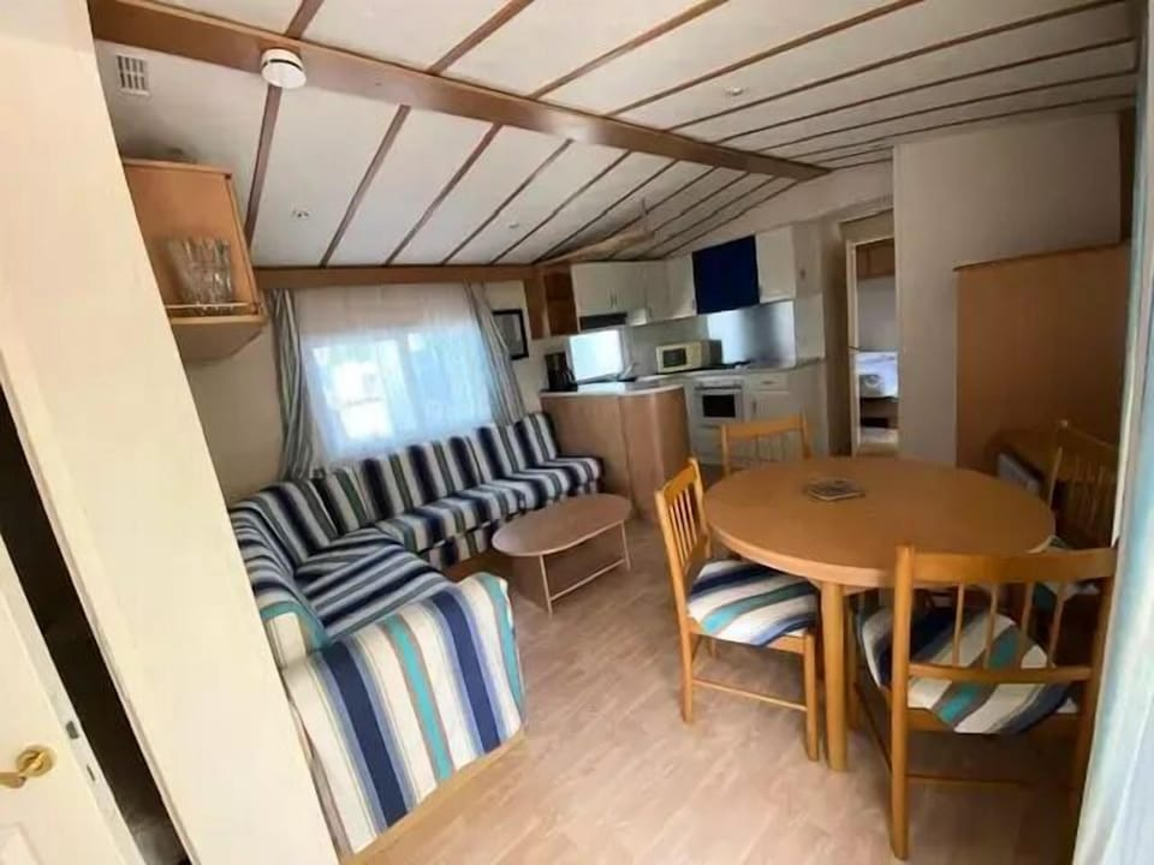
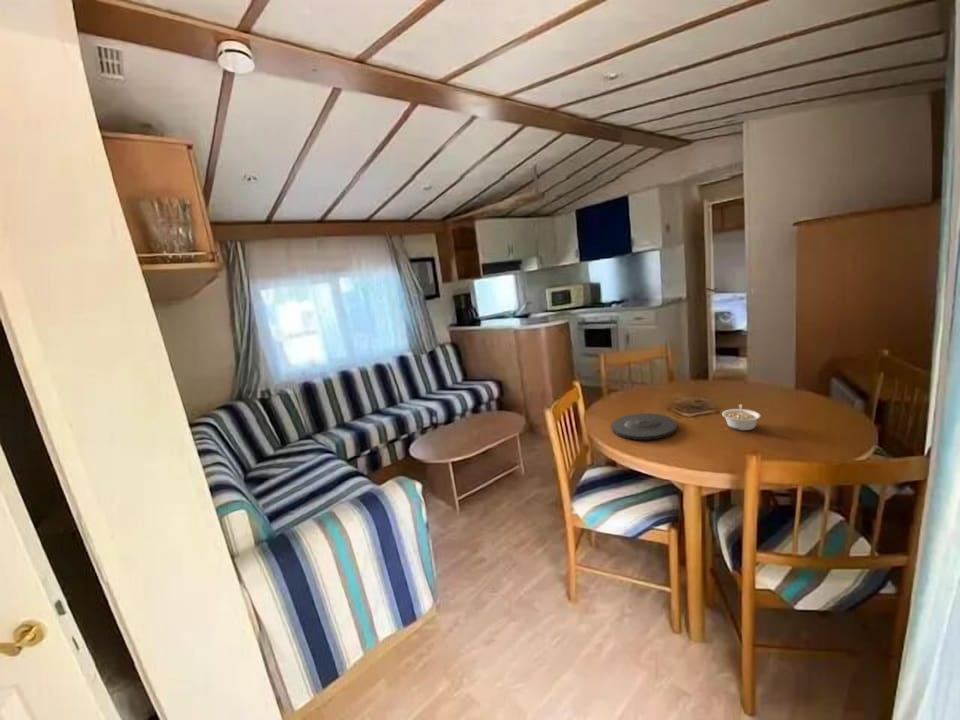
+ plate [610,412,678,441]
+ legume [721,403,762,431]
